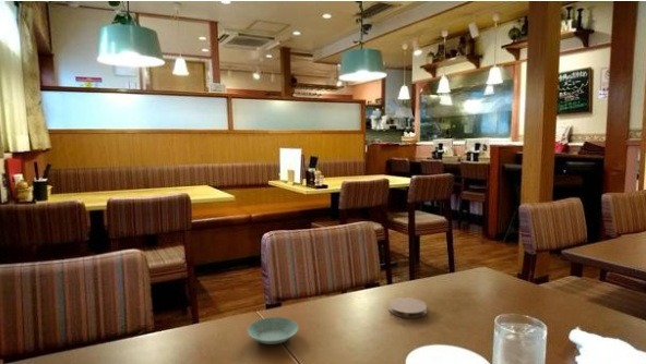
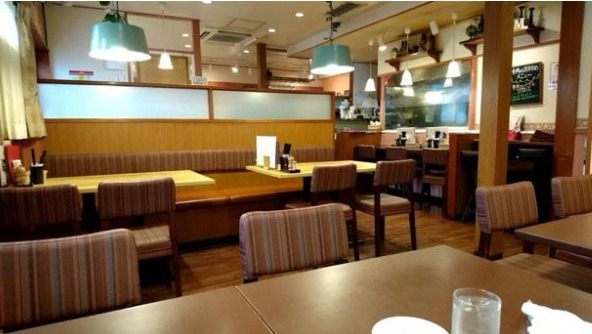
- coaster [387,296,428,319]
- saucer [247,316,299,345]
